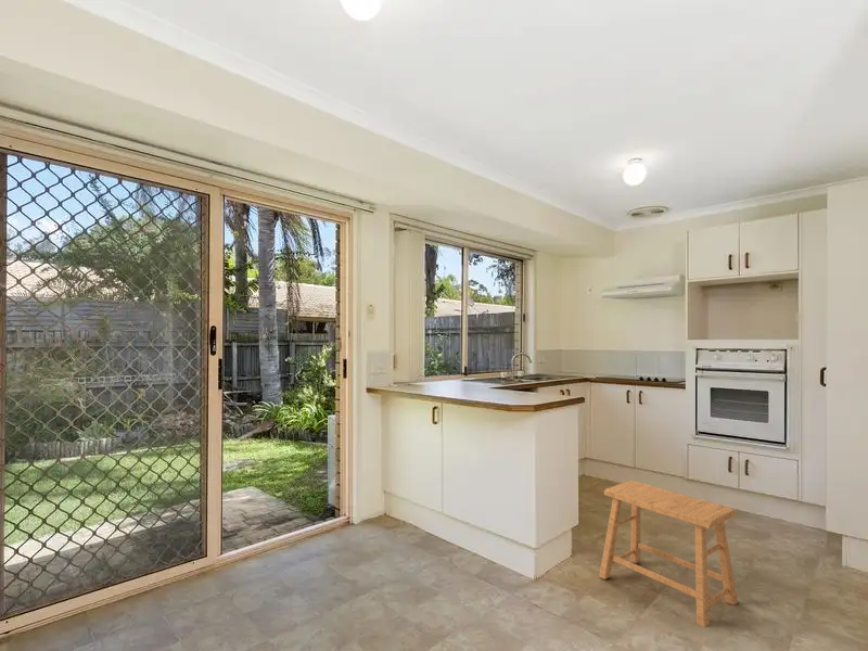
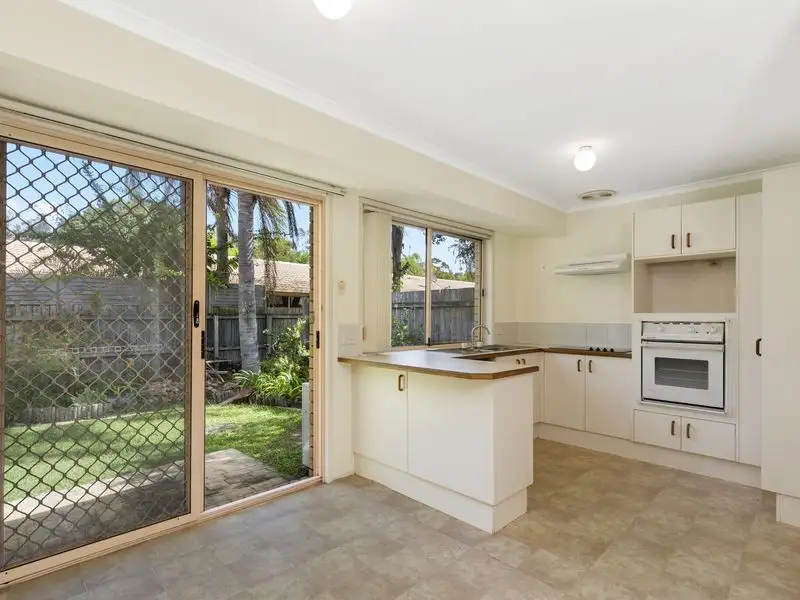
- stool [598,480,739,628]
